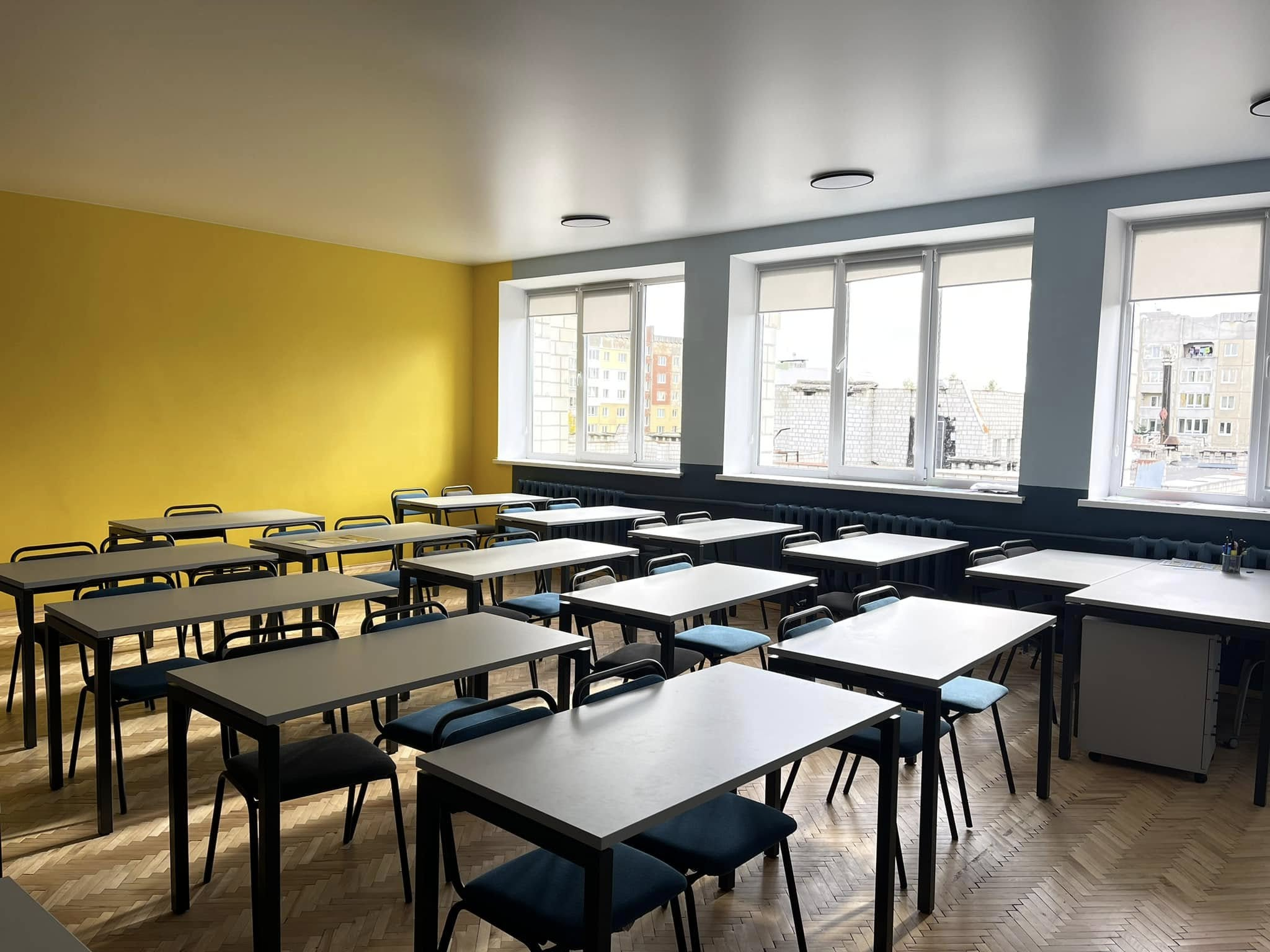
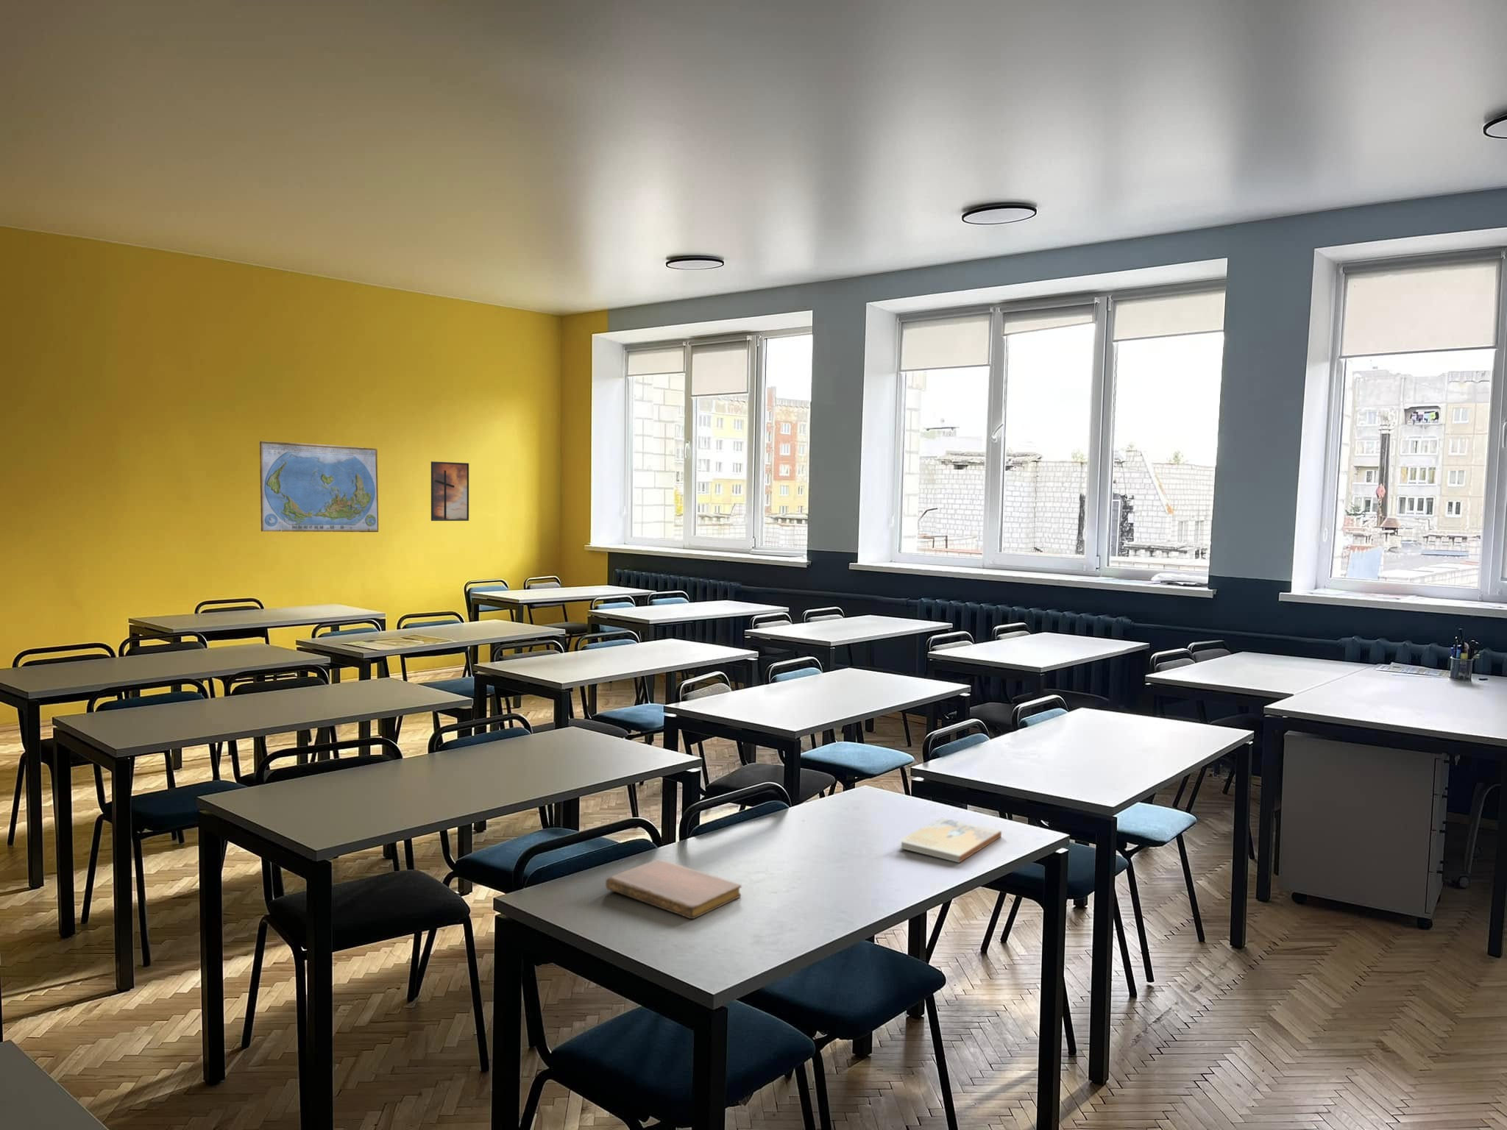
+ notebook [605,858,743,920]
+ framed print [431,461,470,521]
+ book [898,818,1003,864]
+ world map [259,440,379,533]
